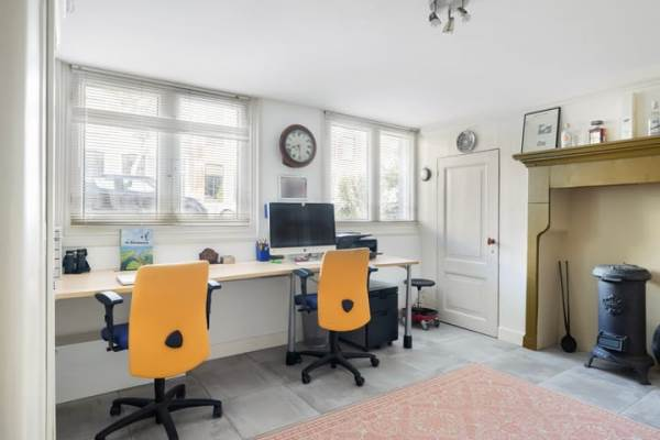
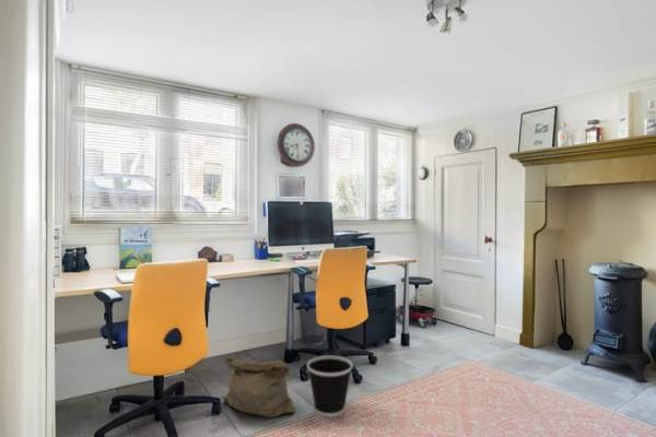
+ wastebasket [306,355,354,418]
+ bag [221,356,296,418]
